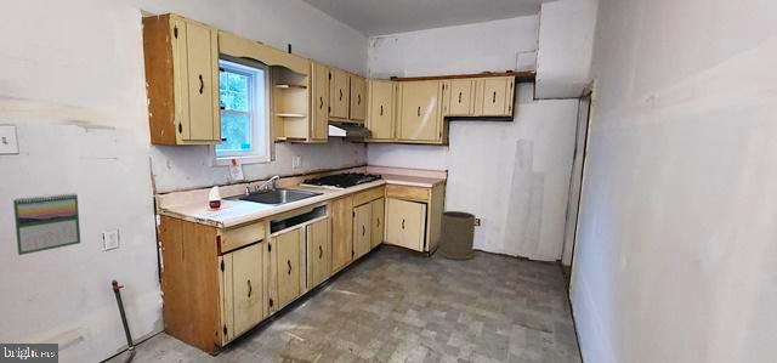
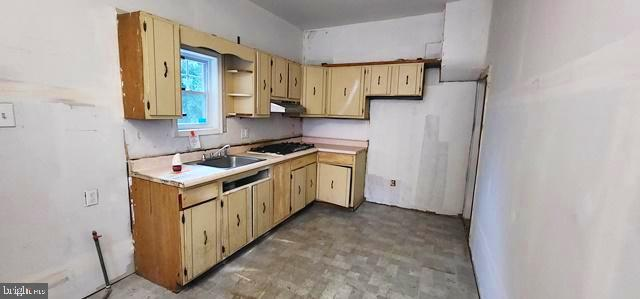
- trash can [436,210,477,261]
- calendar [12,192,81,256]
